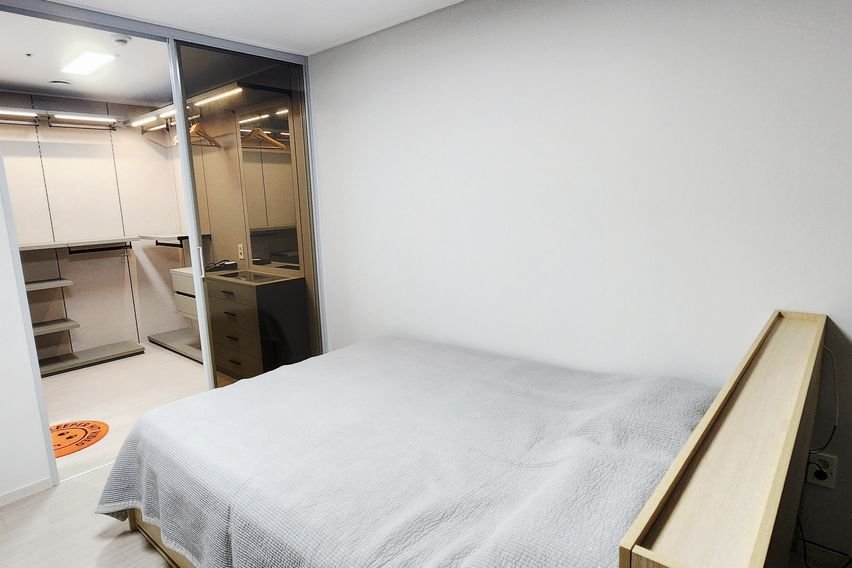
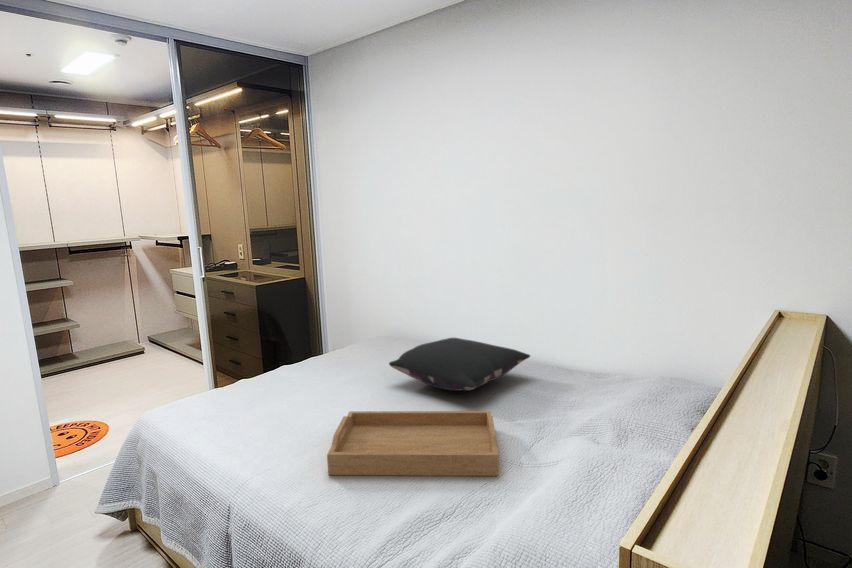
+ serving tray [326,410,499,477]
+ pillow [388,337,531,392]
